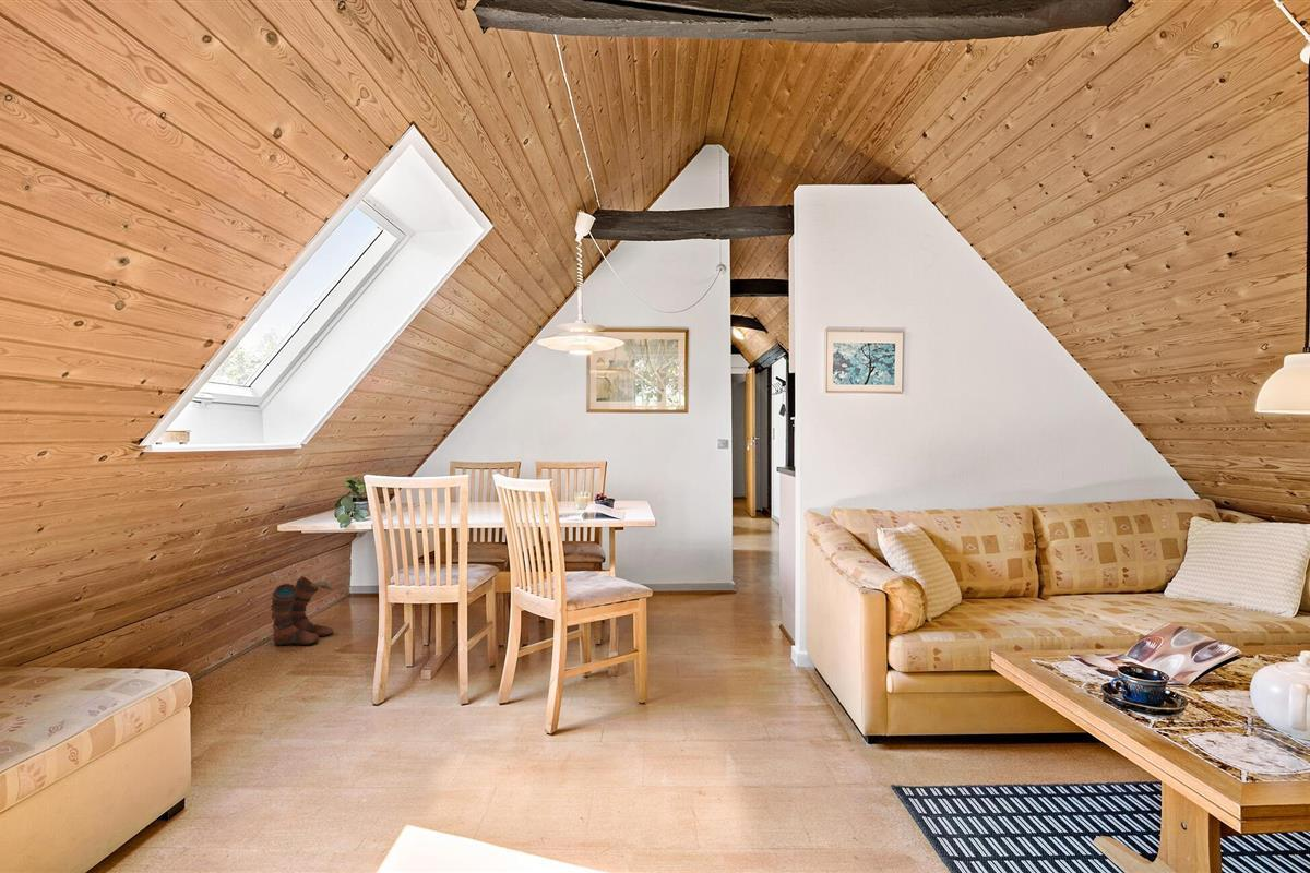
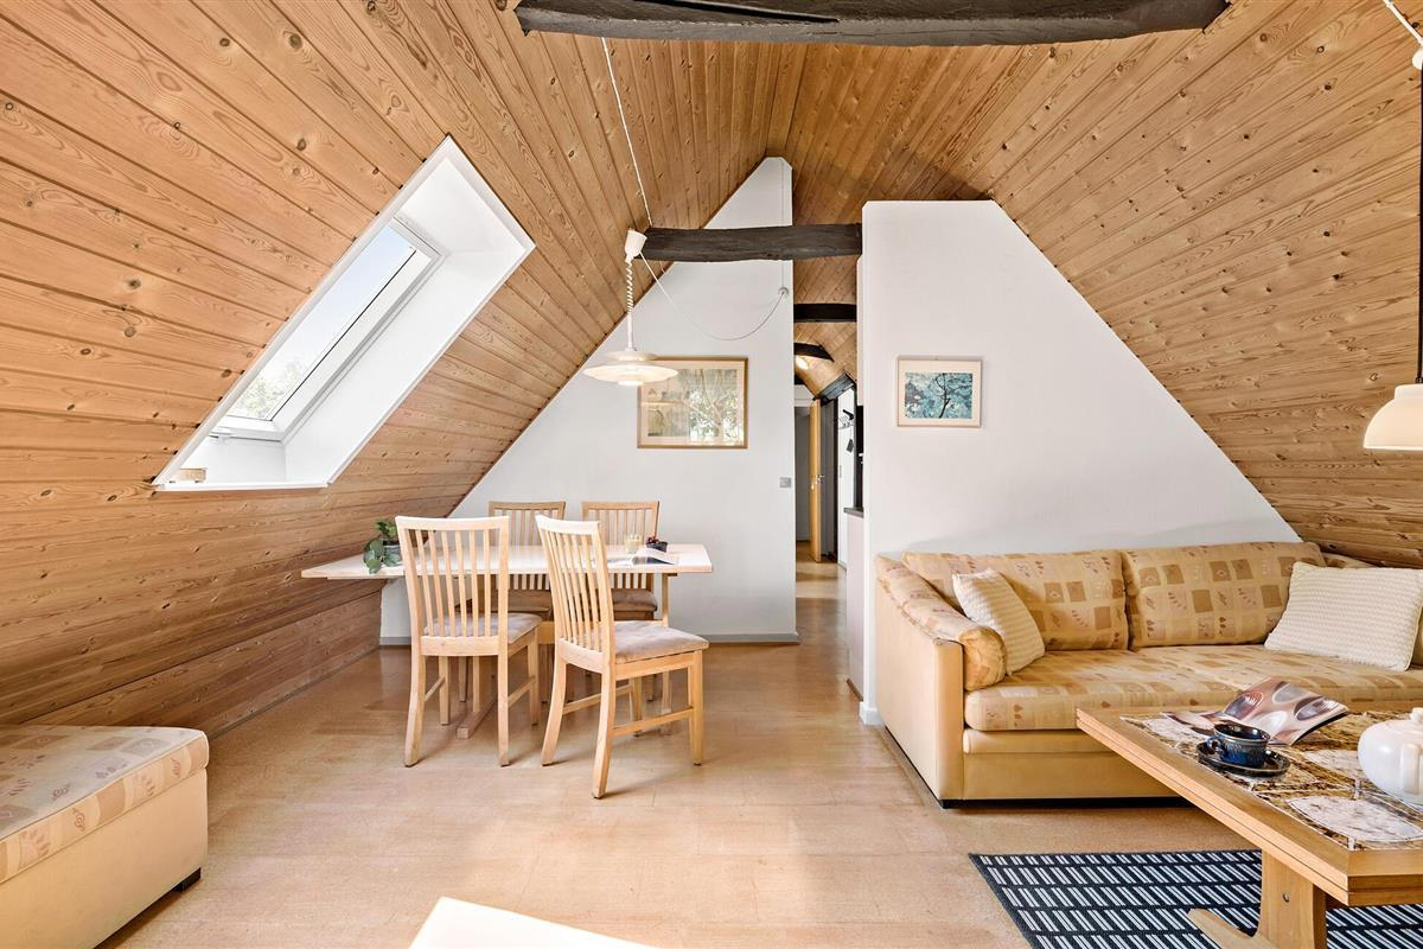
- boots [270,575,335,647]
